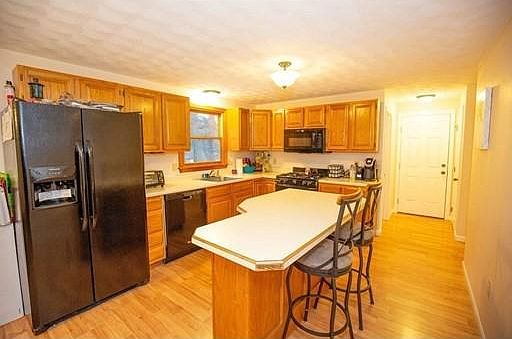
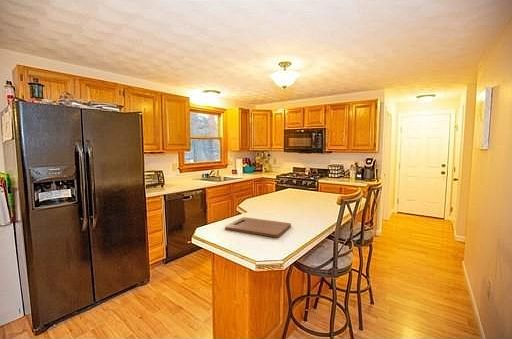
+ cutting board [224,216,292,238]
